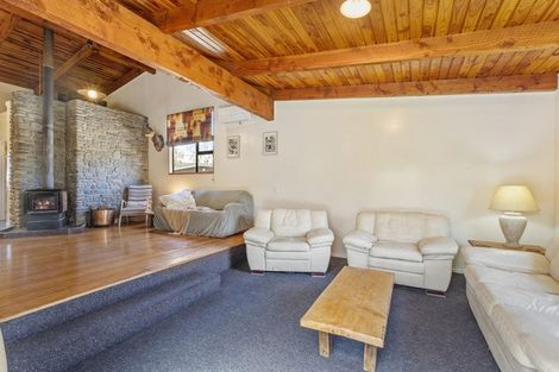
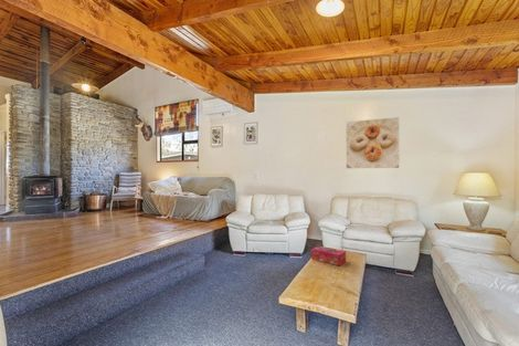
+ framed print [345,116,400,169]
+ tissue box [310,244,347,266]
